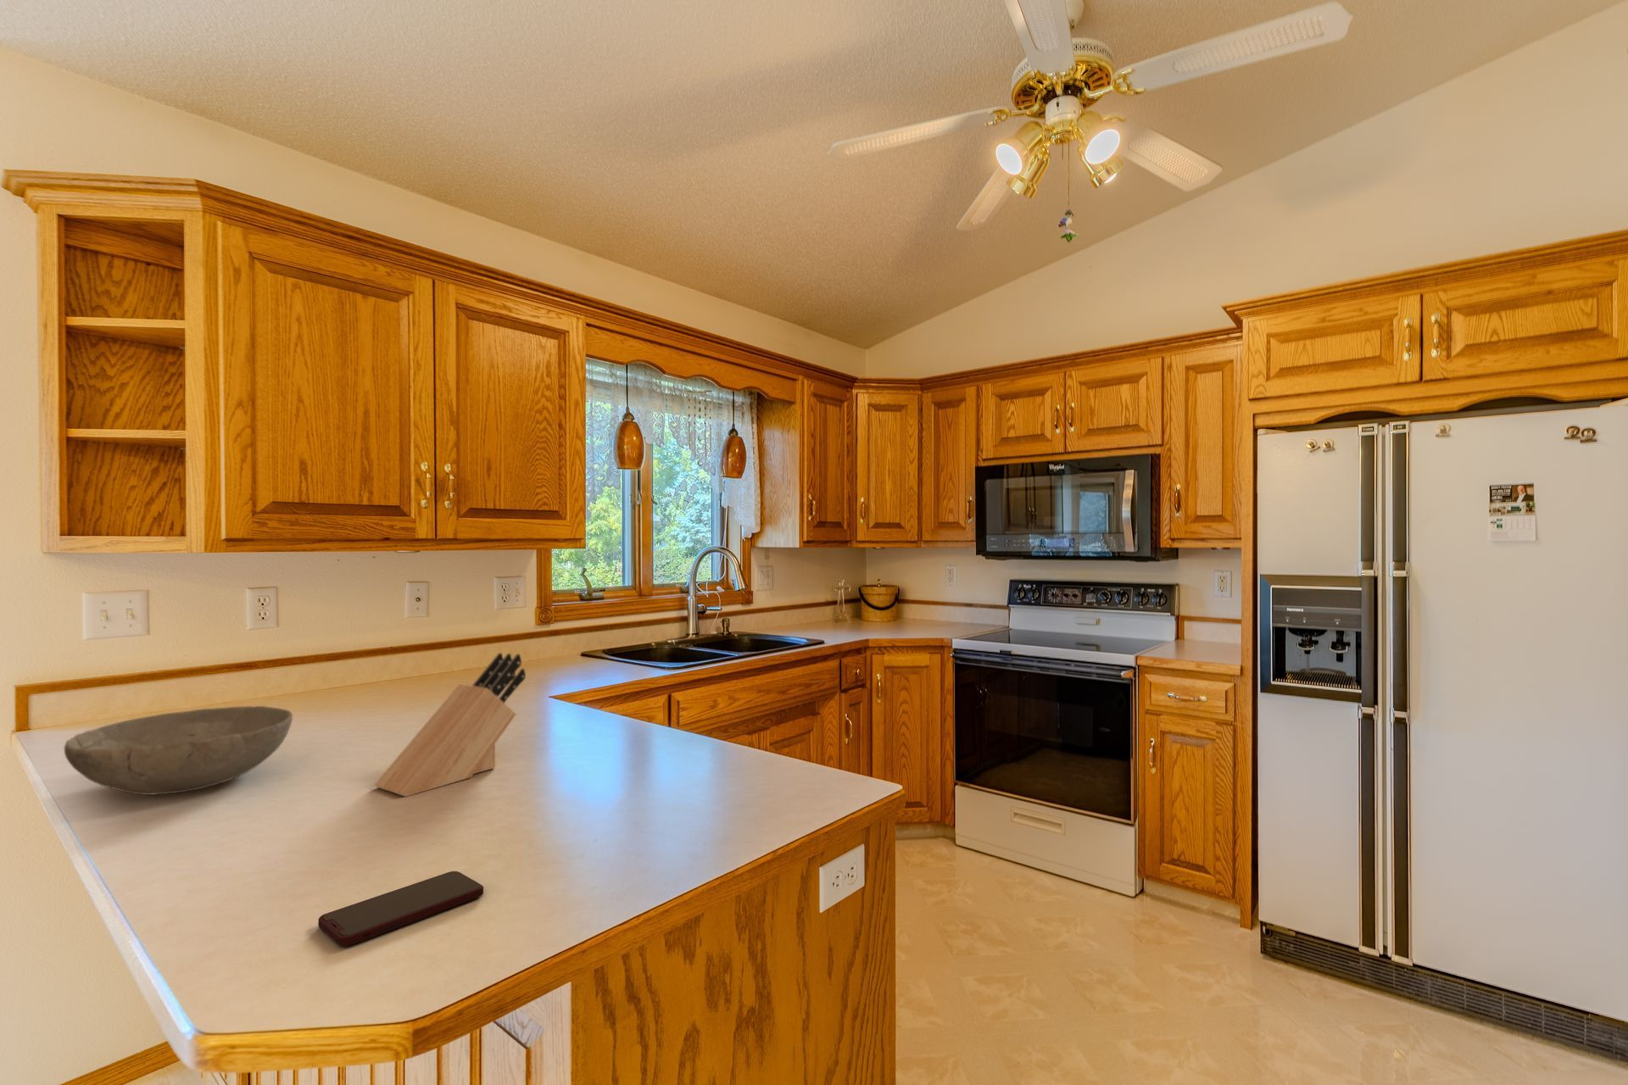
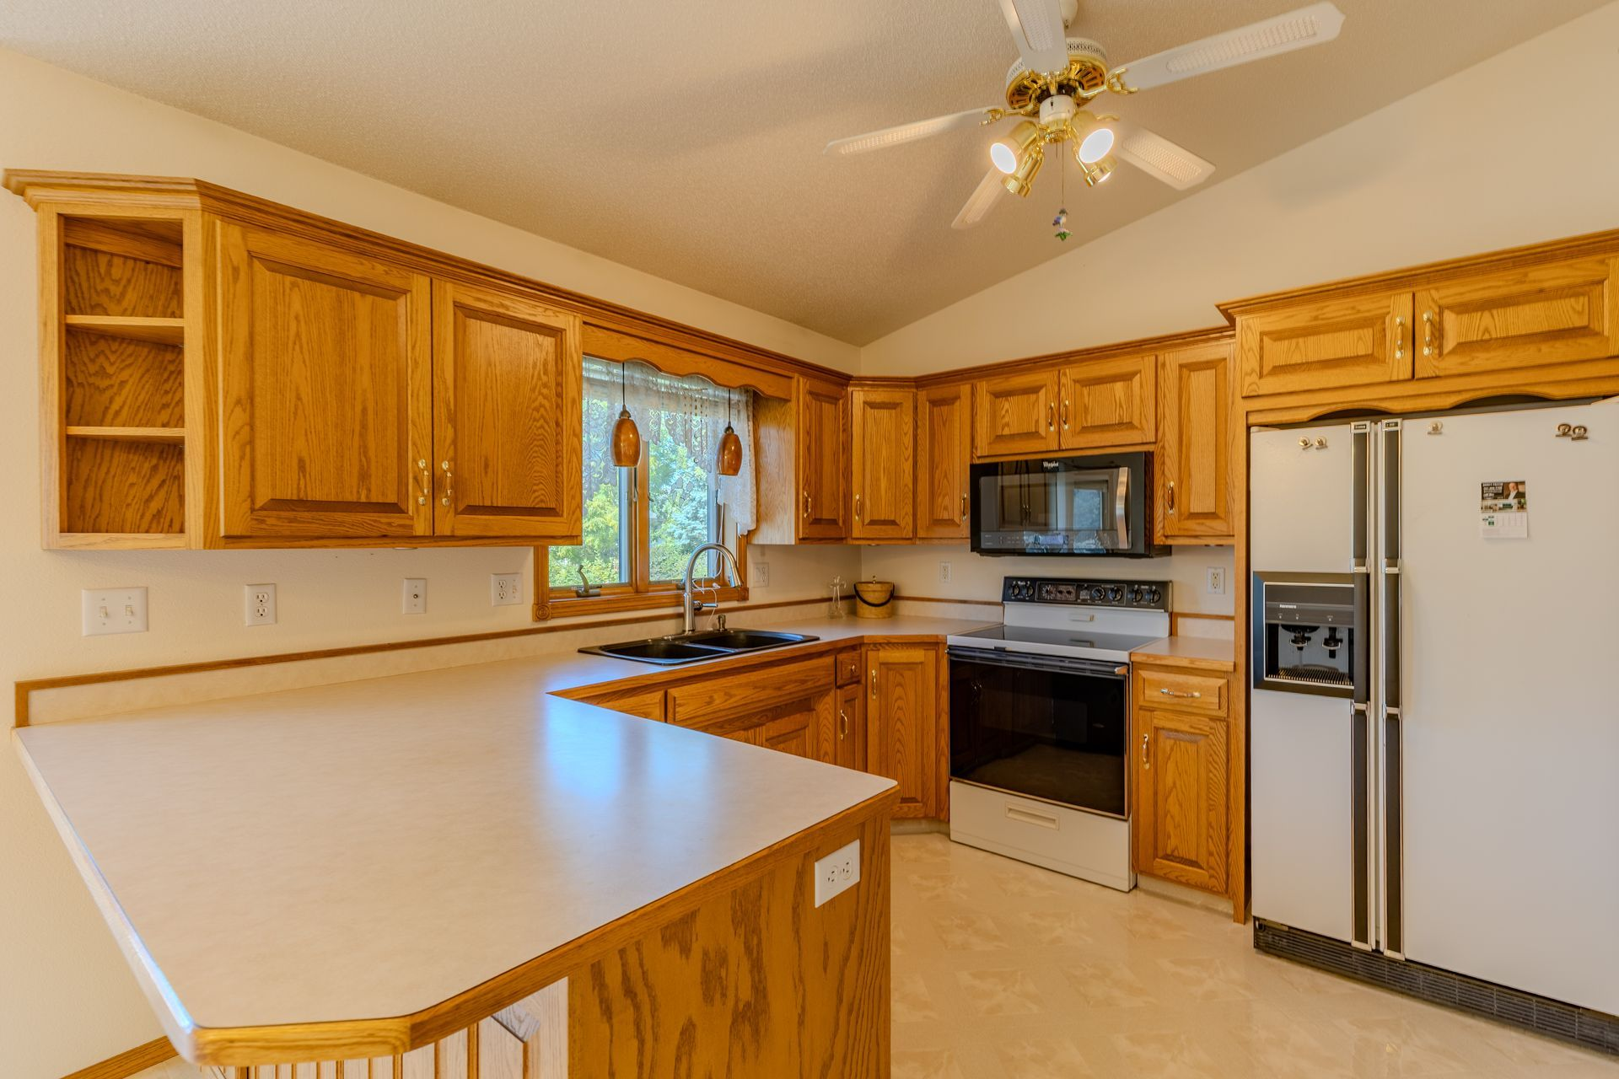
- bowl [63,705,293,796]
- knife block [373,651,527,798]
- smartphone [317,871,485,947]
